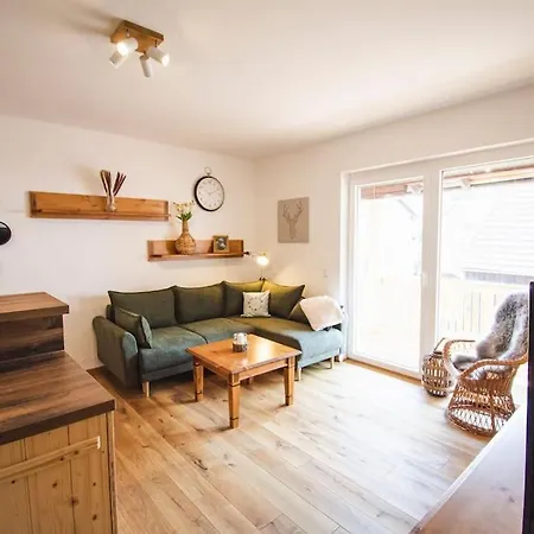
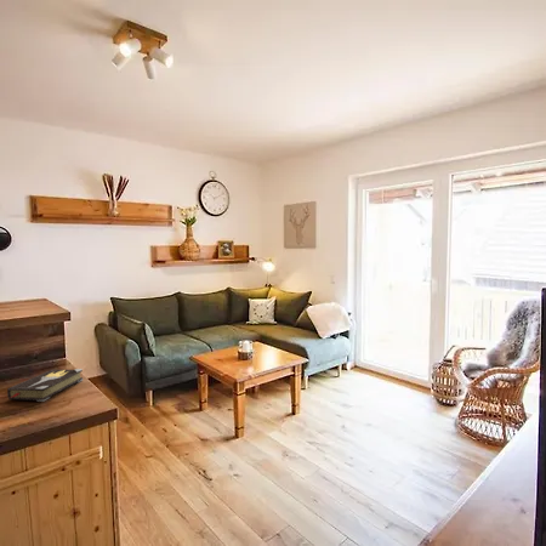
+ hardback book [6,368,84,403]
